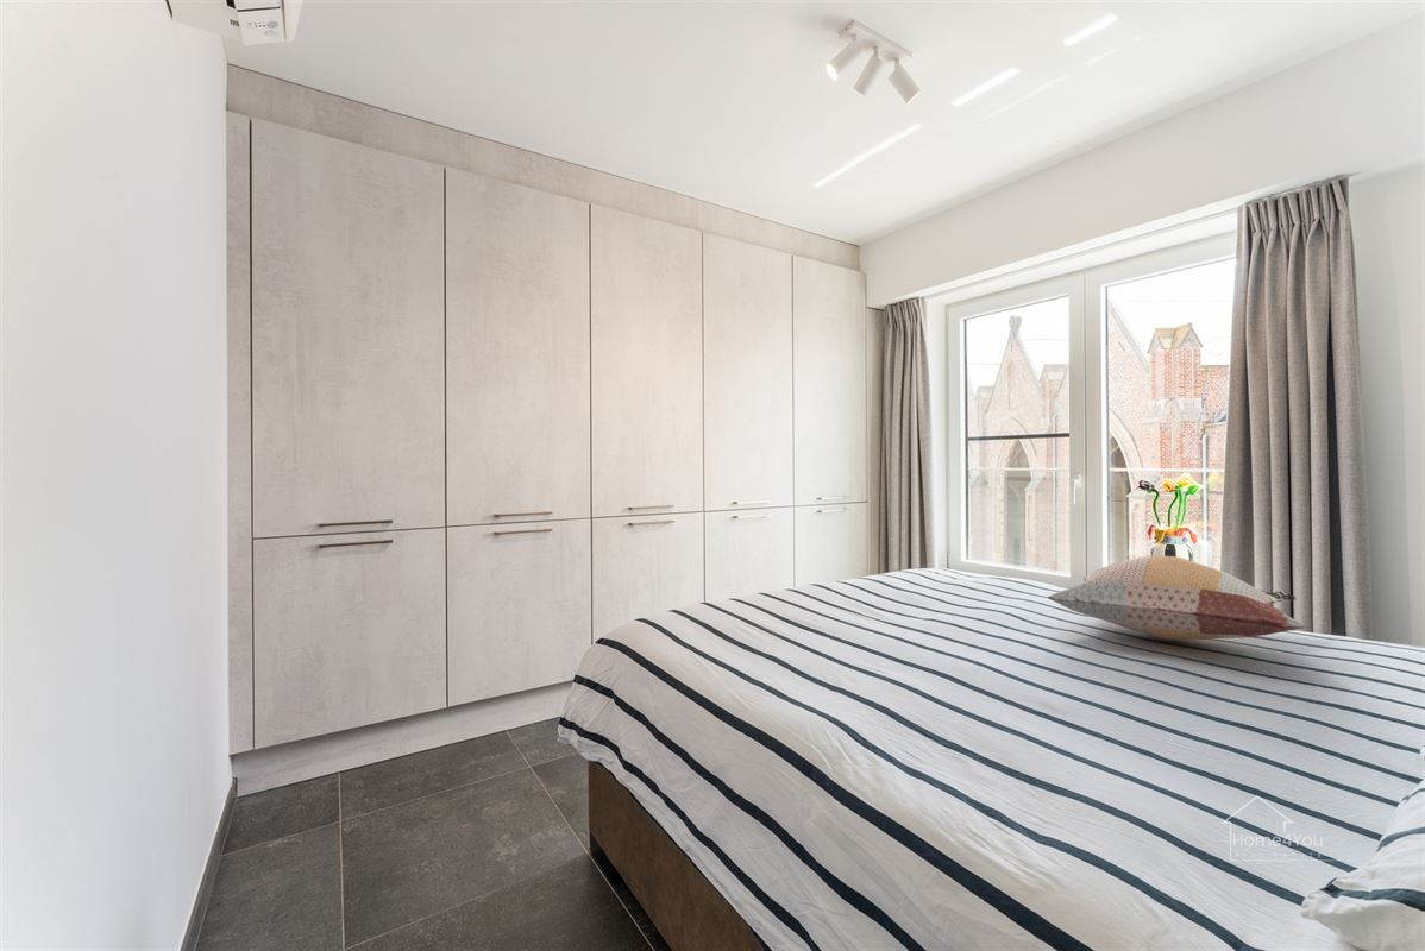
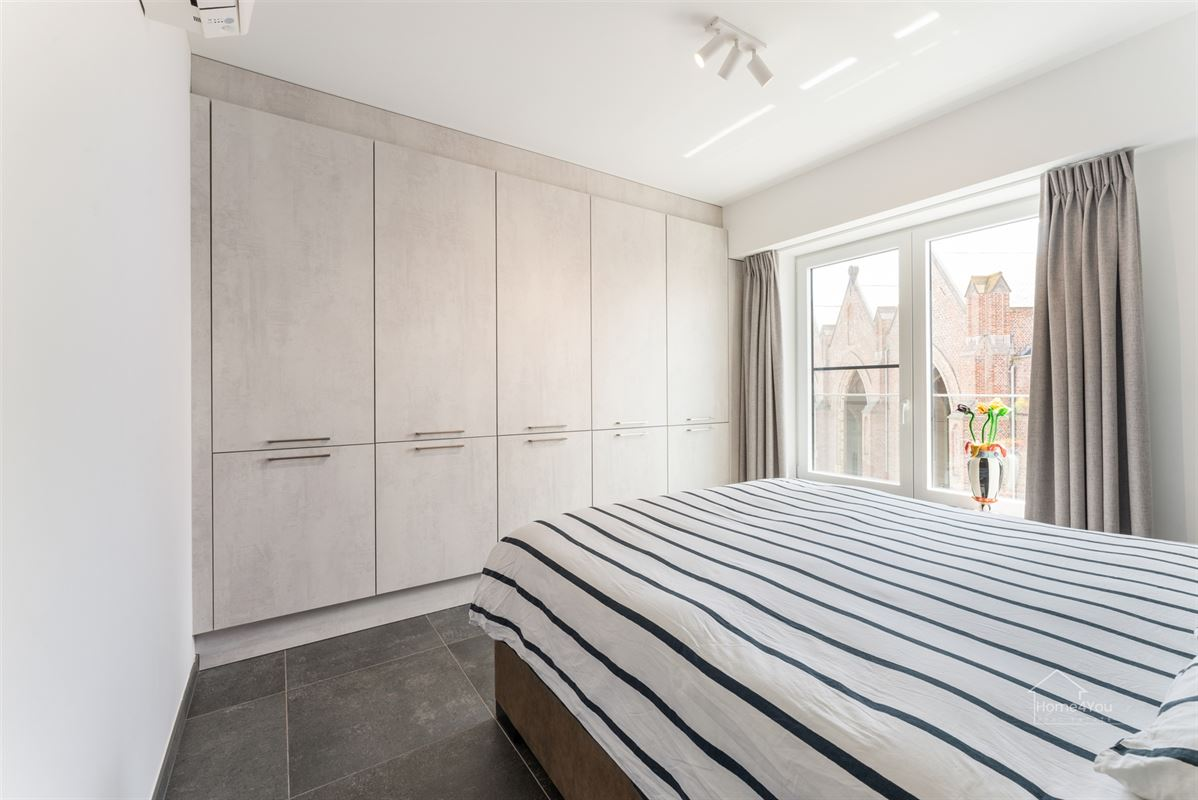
- decorative pillow [1047,555,1306,641]
